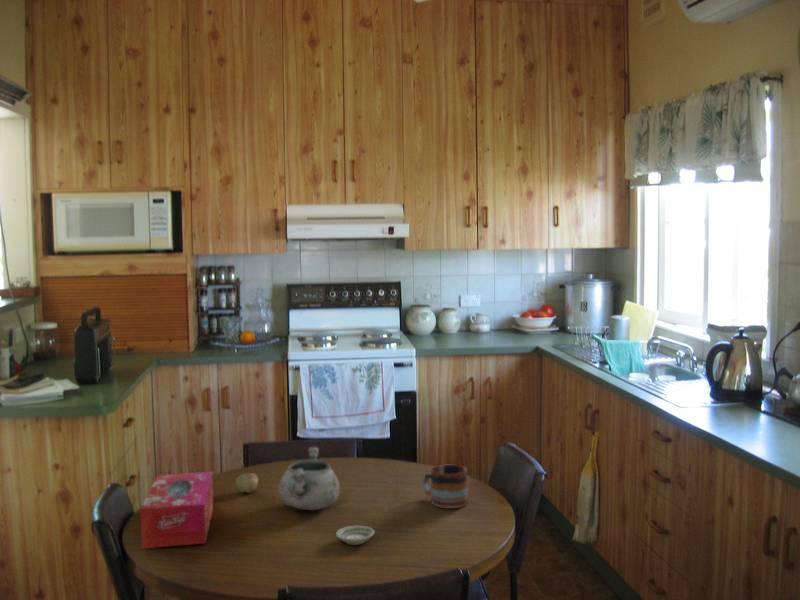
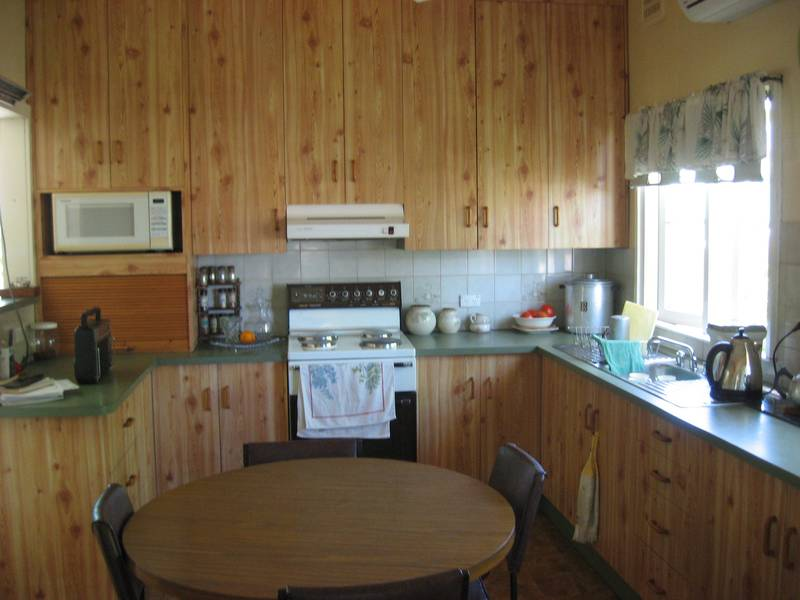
- saucer [335,525,375,546]
- mug [422,464,469,509]
- apple [235,472,259,494]
- decorative bowl [277,446,341,511]
- tissue box [140,471,214,549]
